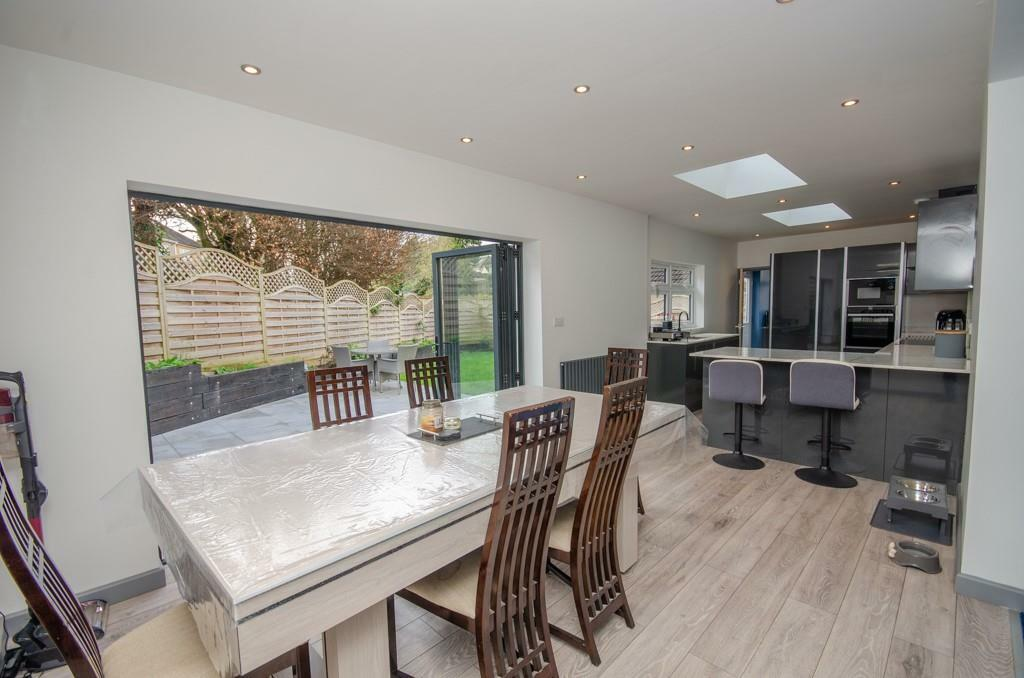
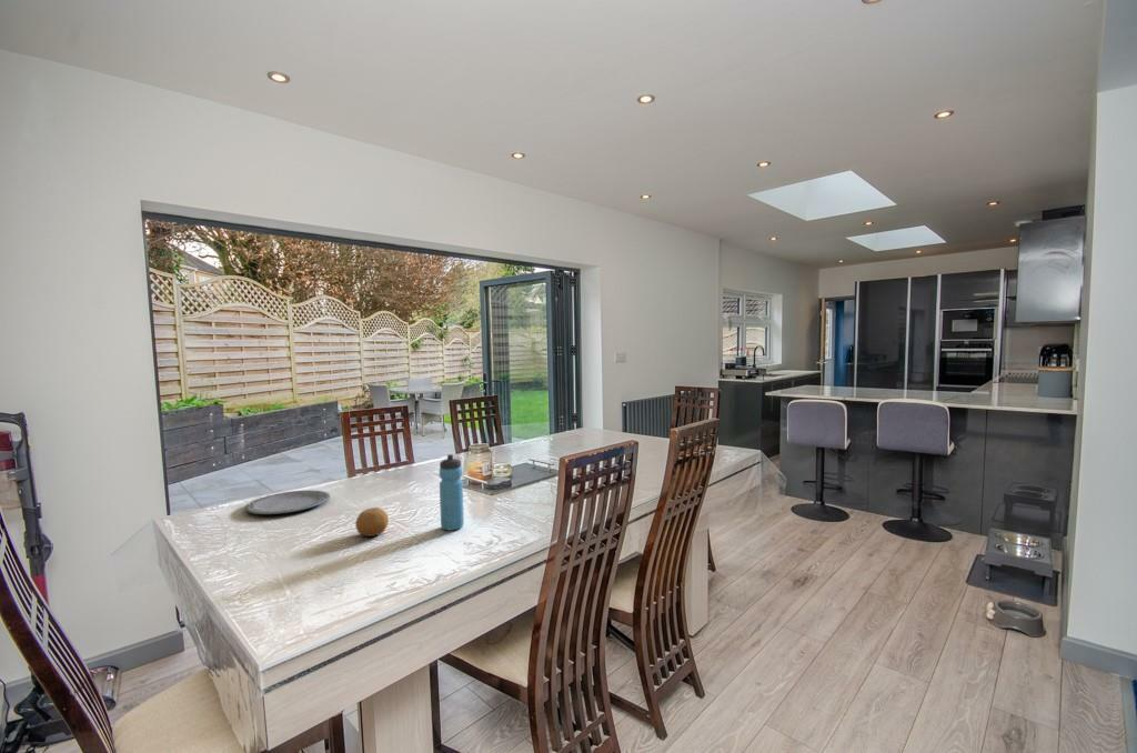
+ plate [244,490,331,515]
+ fruit [354,506,390,538]
+ water bottle [439,453,465,532]
